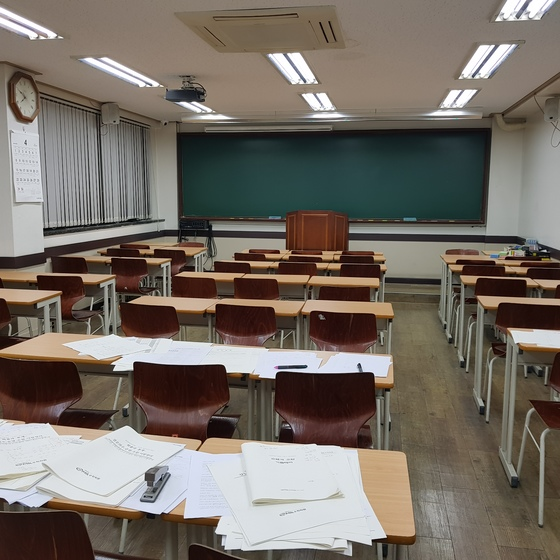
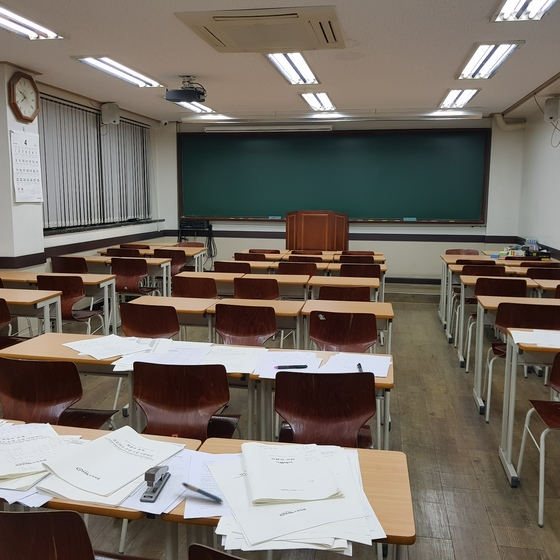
+ pen [181,481,224,503]
